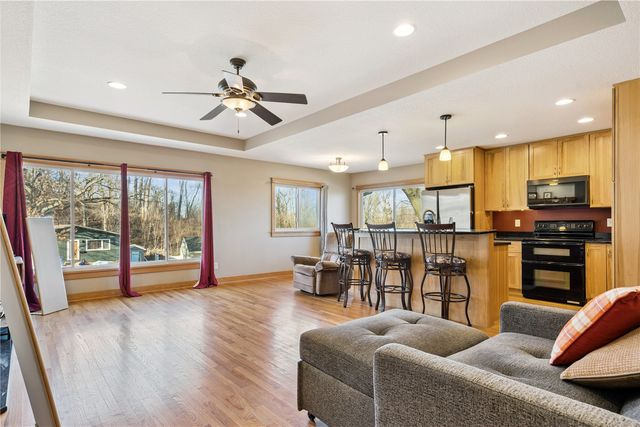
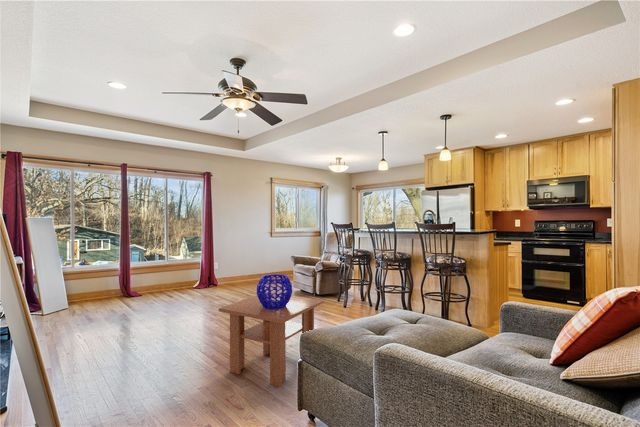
+ decorative bowl [256,273,293,310]
+ coffee table [218,291,325,388]
